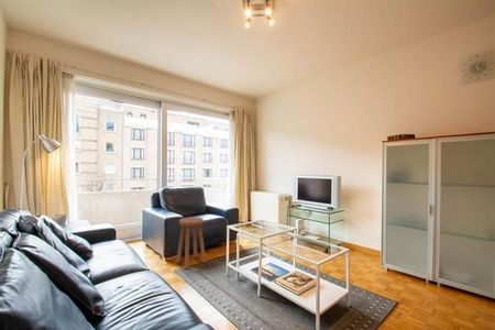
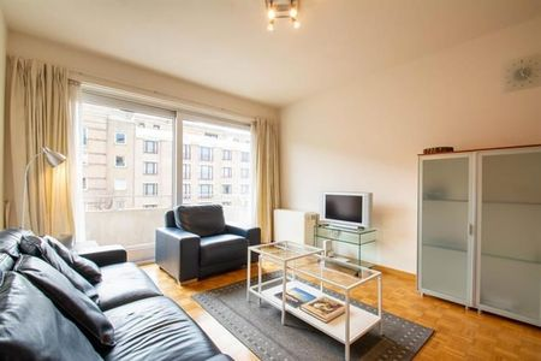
- stool [175,216,207,270]
